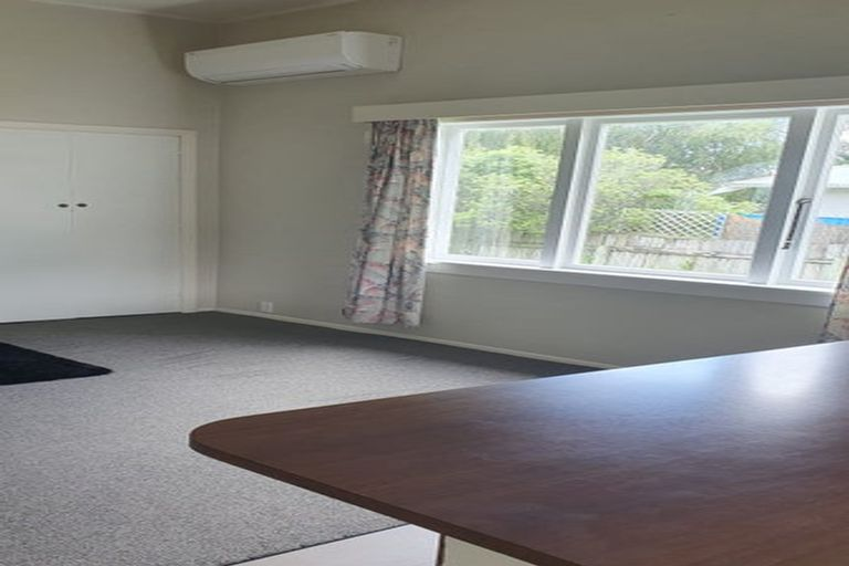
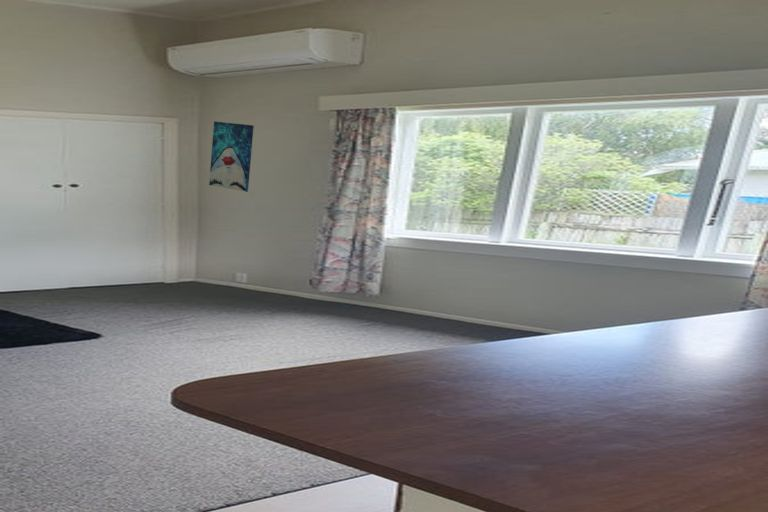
+ wall art [208,120,255,193]
